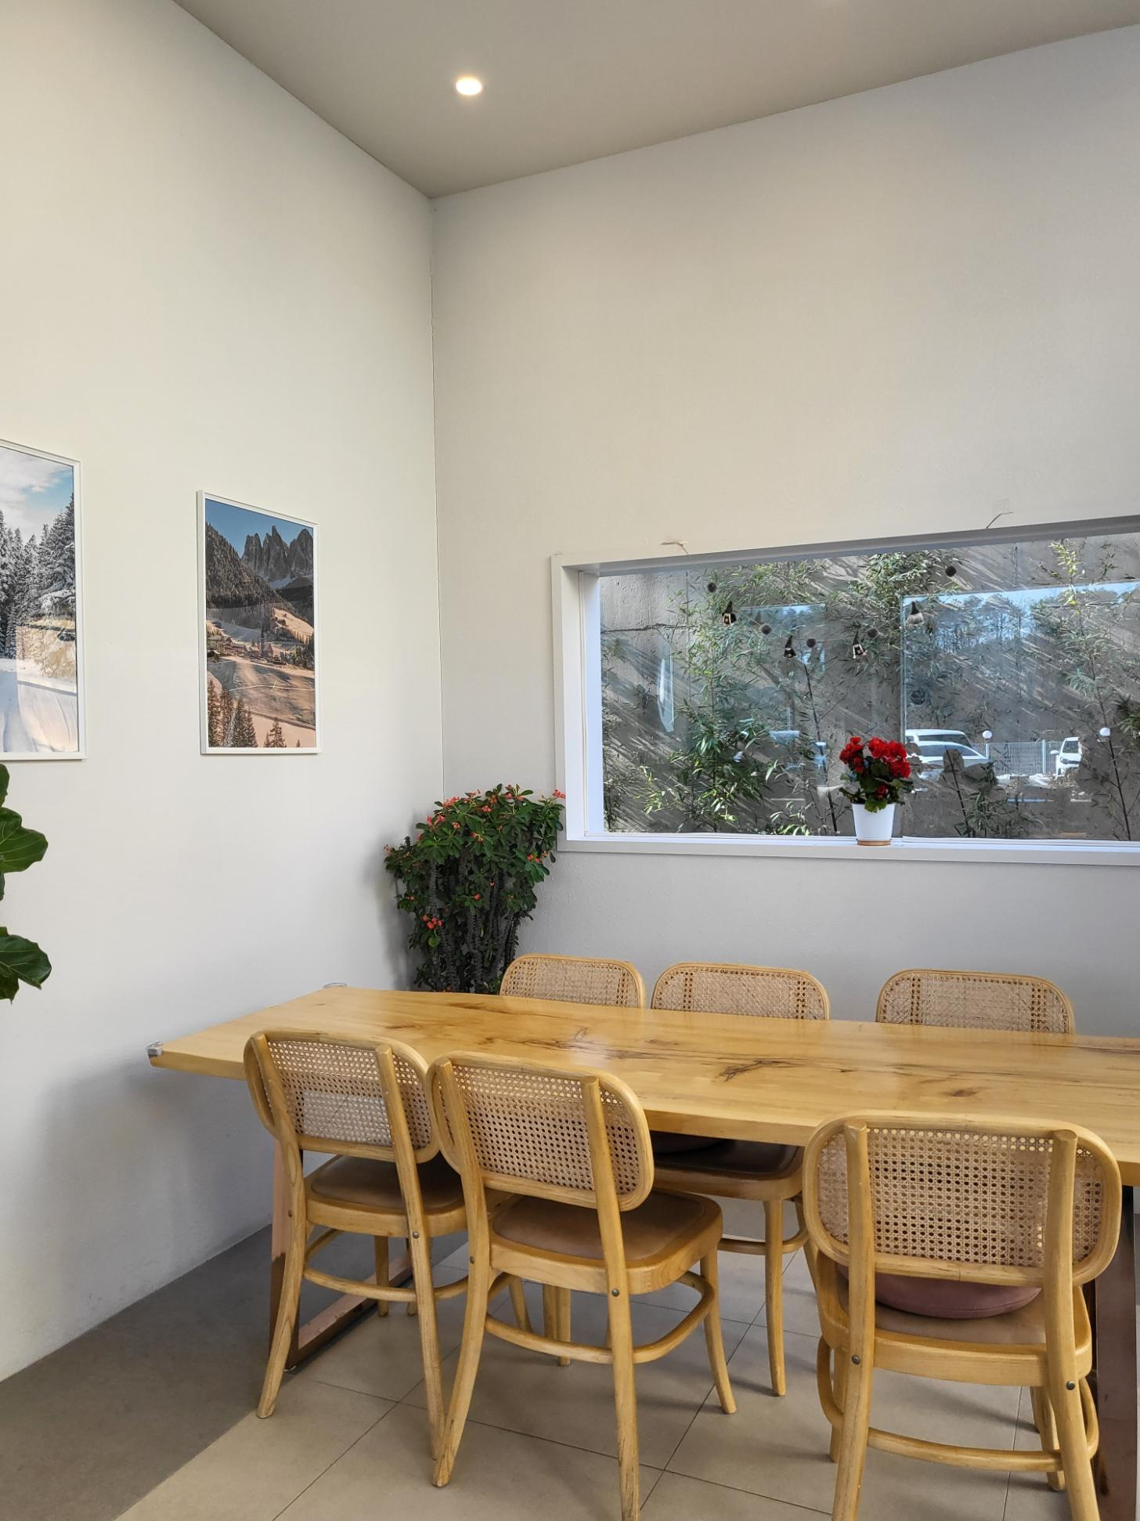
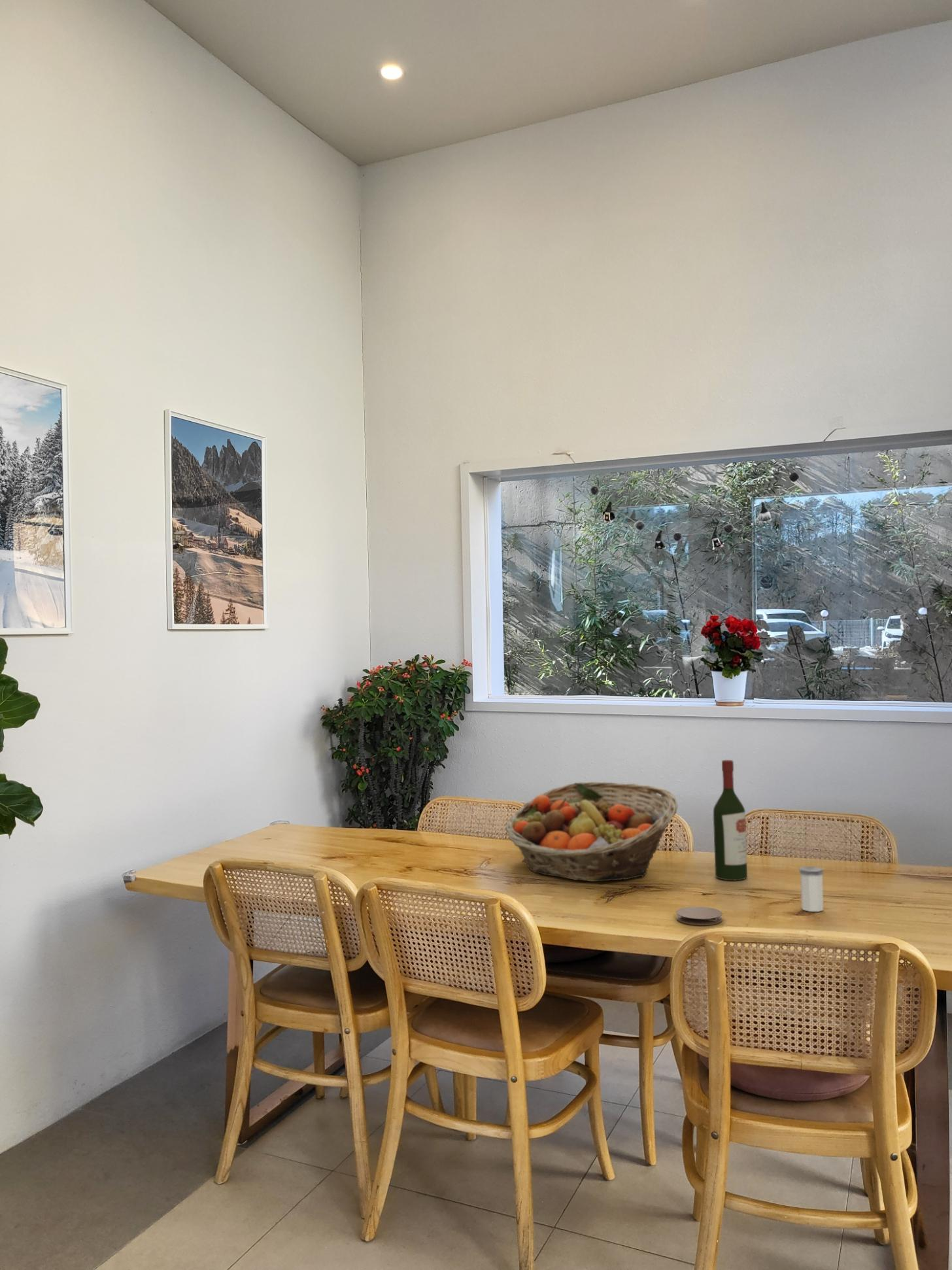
+ salt shaker [798,866,824,912]
+ fruit basket [504,781,678,882]
+ coaster [675,906,723,926]
+ wine bottle [713,759,748,881]
